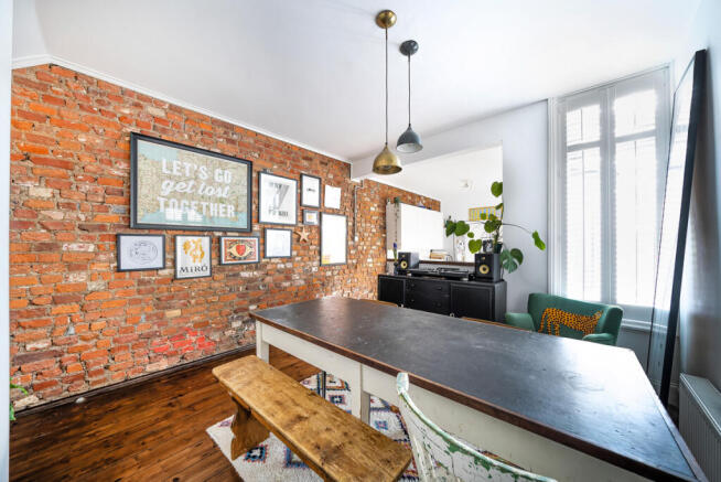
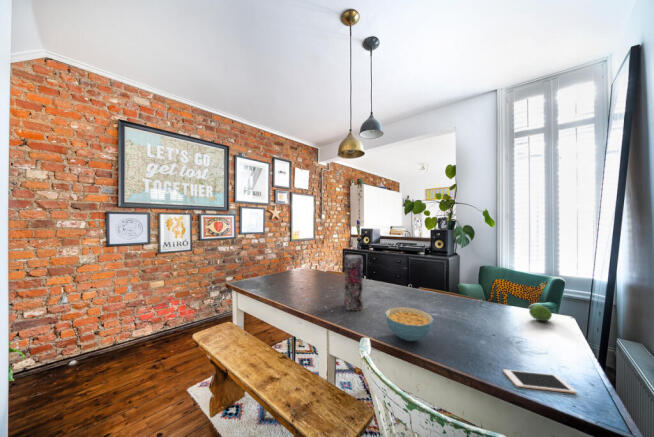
+ vase [343,254,364,312]
+ cereal bowl [384,306,435,342]
+ fruit [528,304,553,322]
+ cell phone [502,368,578,394]
